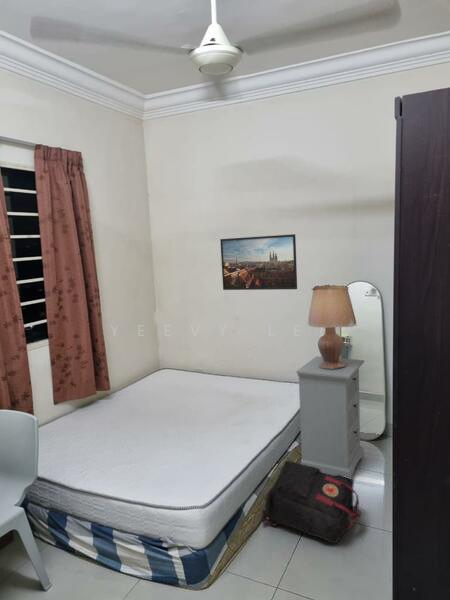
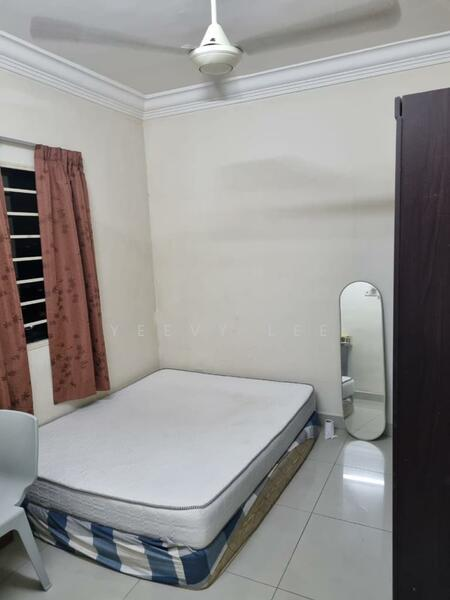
- backpack [260,460,362,544]
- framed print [219,233,298,291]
- lamp [306,284,357,369]
- nightstand [295,355,365,480]
